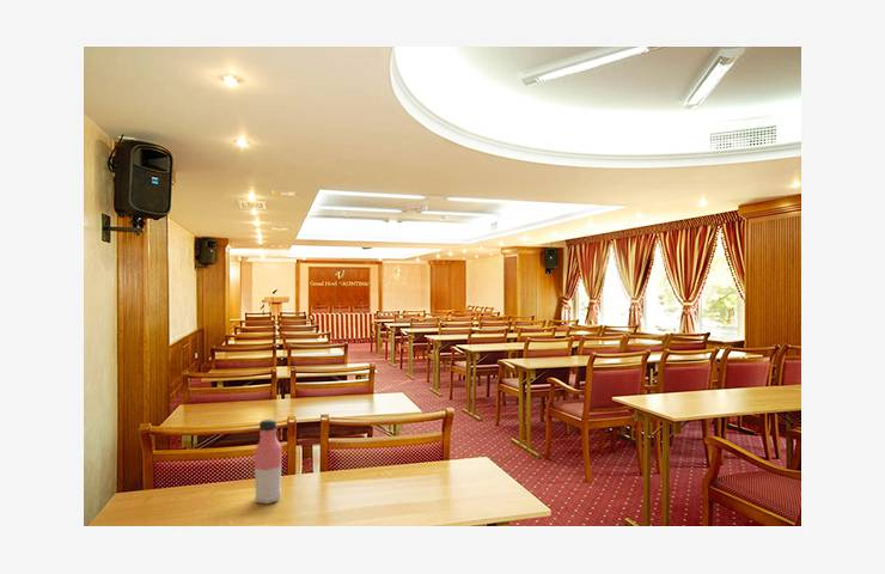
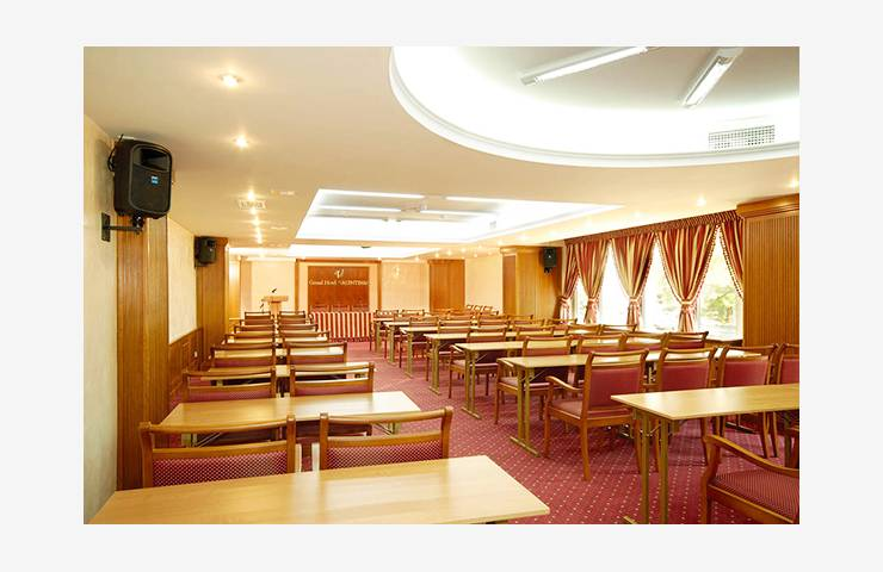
- water bottle [254,419,282,505]
